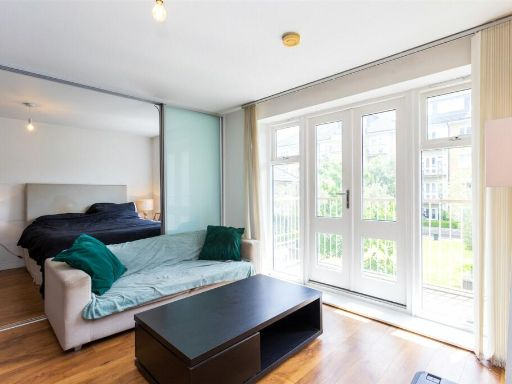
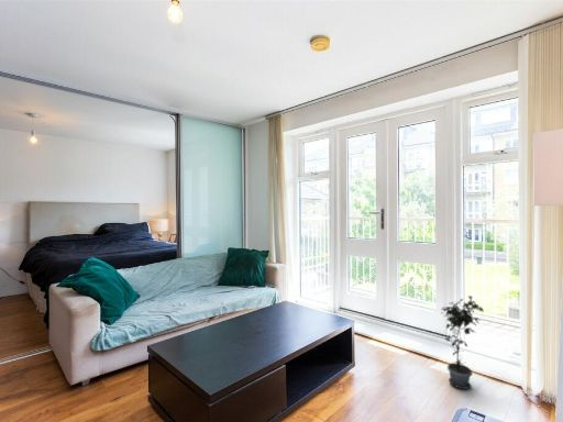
+ potted plant [440,295,485,390]
